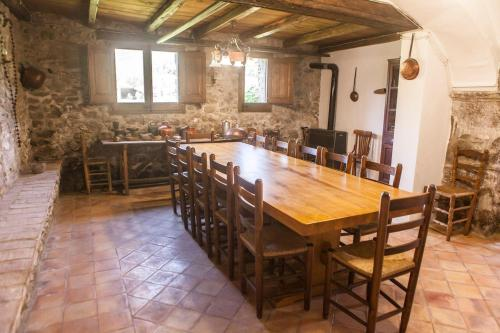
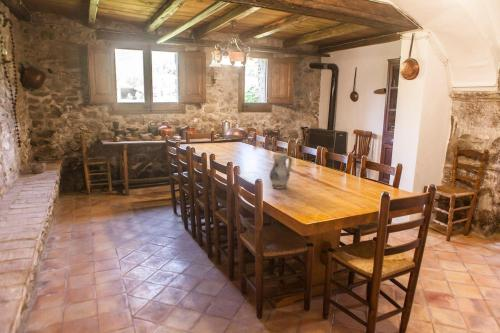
+ ceramic pitcher [269,153,293,190]
